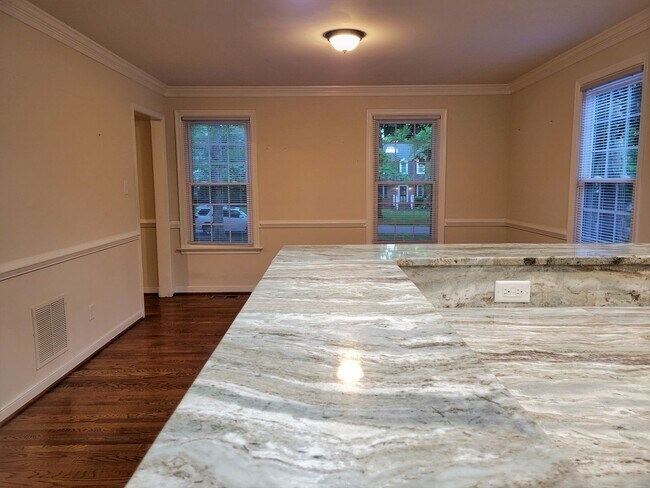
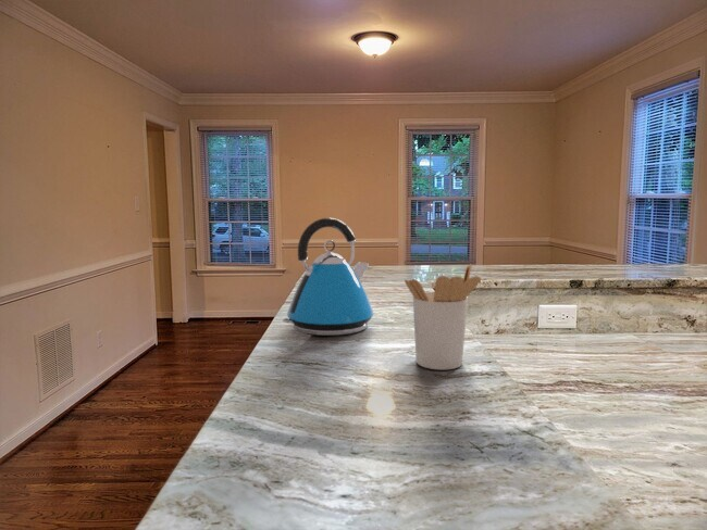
+ utensil holder [404,263,482,370]
+ kettle [282,217,374,337]
